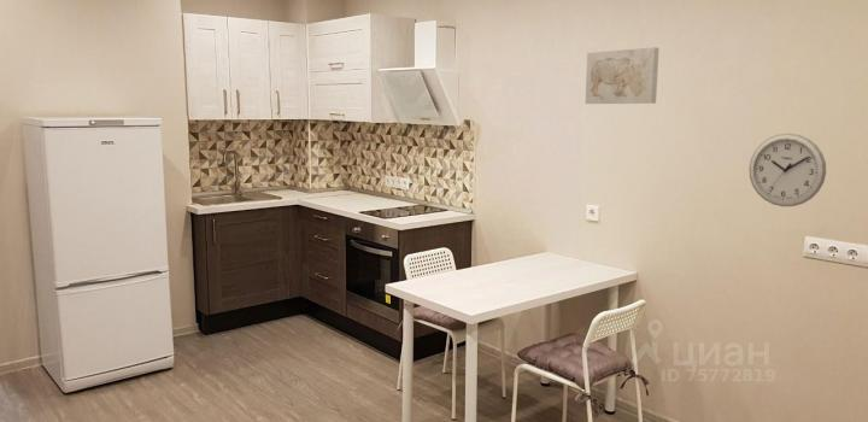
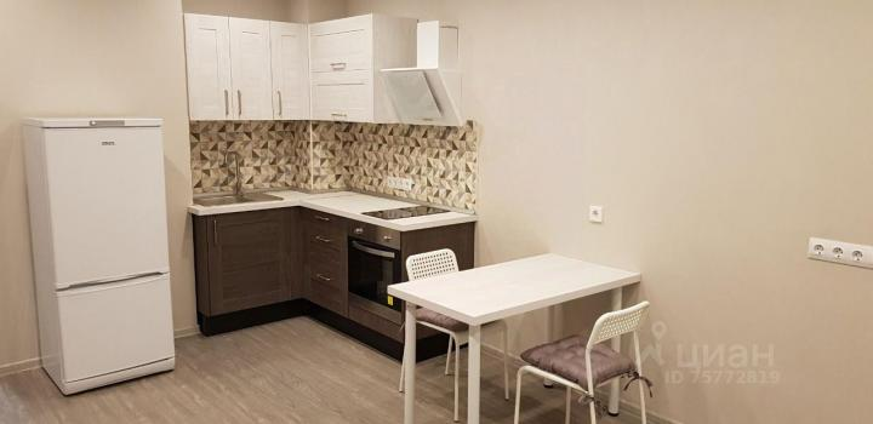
- wall art [585,46,661,105]
- wall clock [747,131,827,207]
